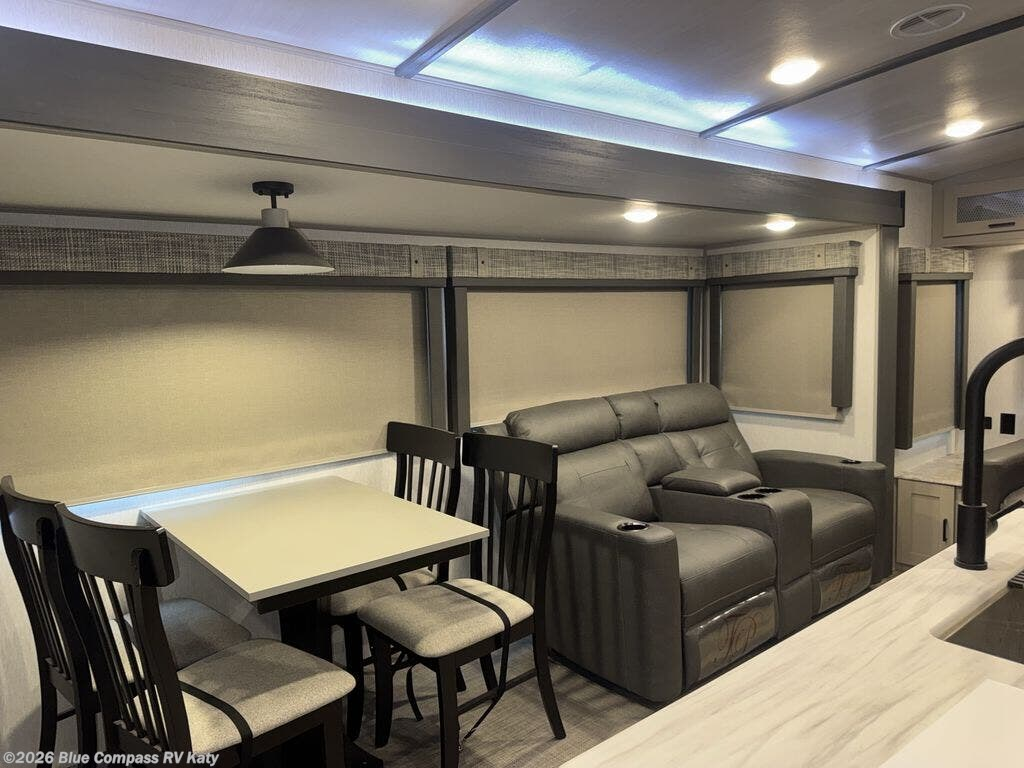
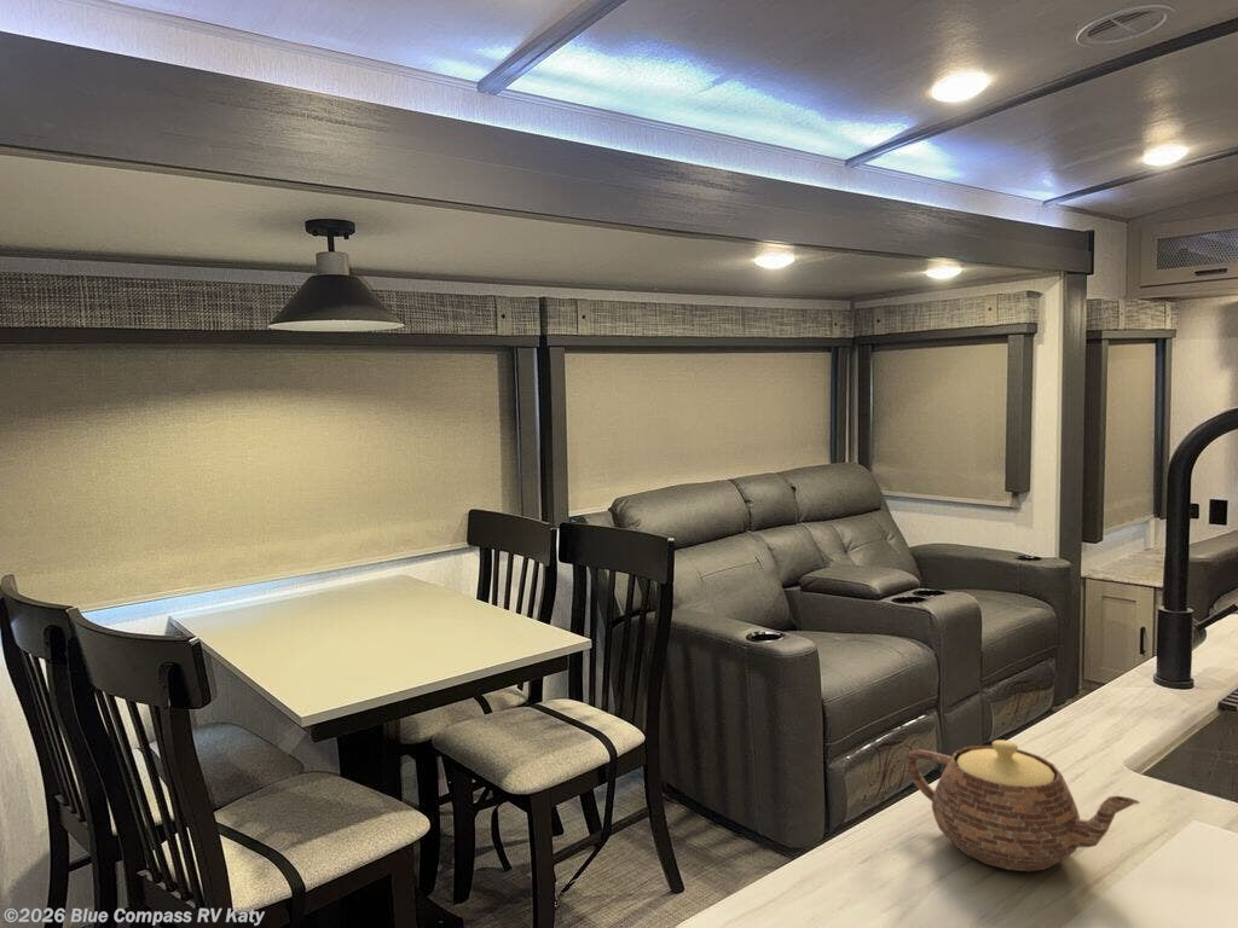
+ teapot [904,738,1141,872]
